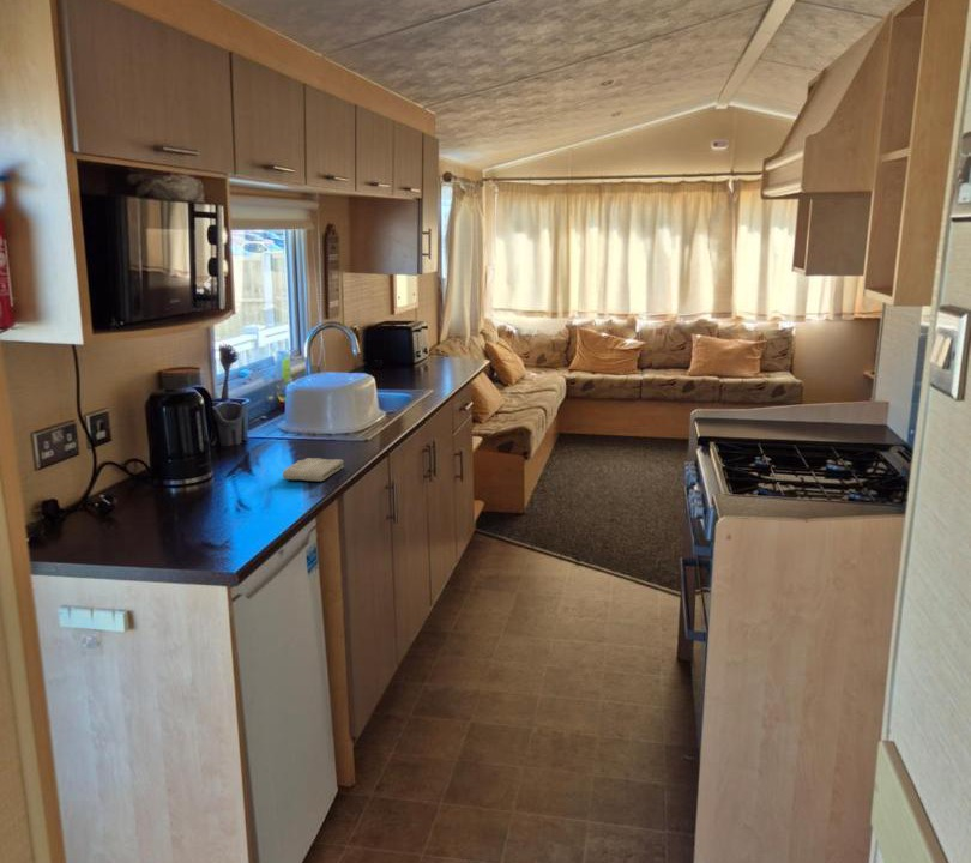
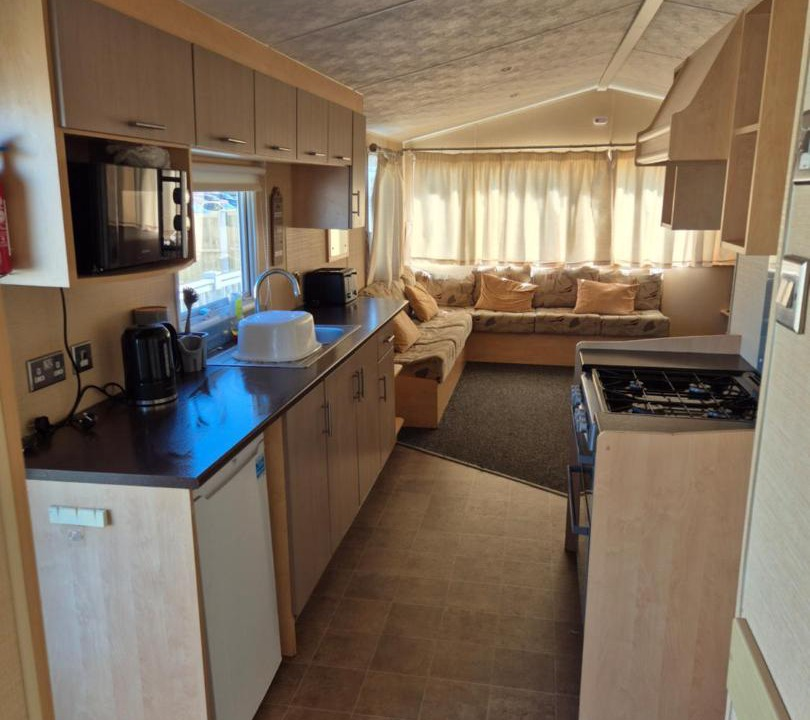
- washcloth [282,457,345,482]
